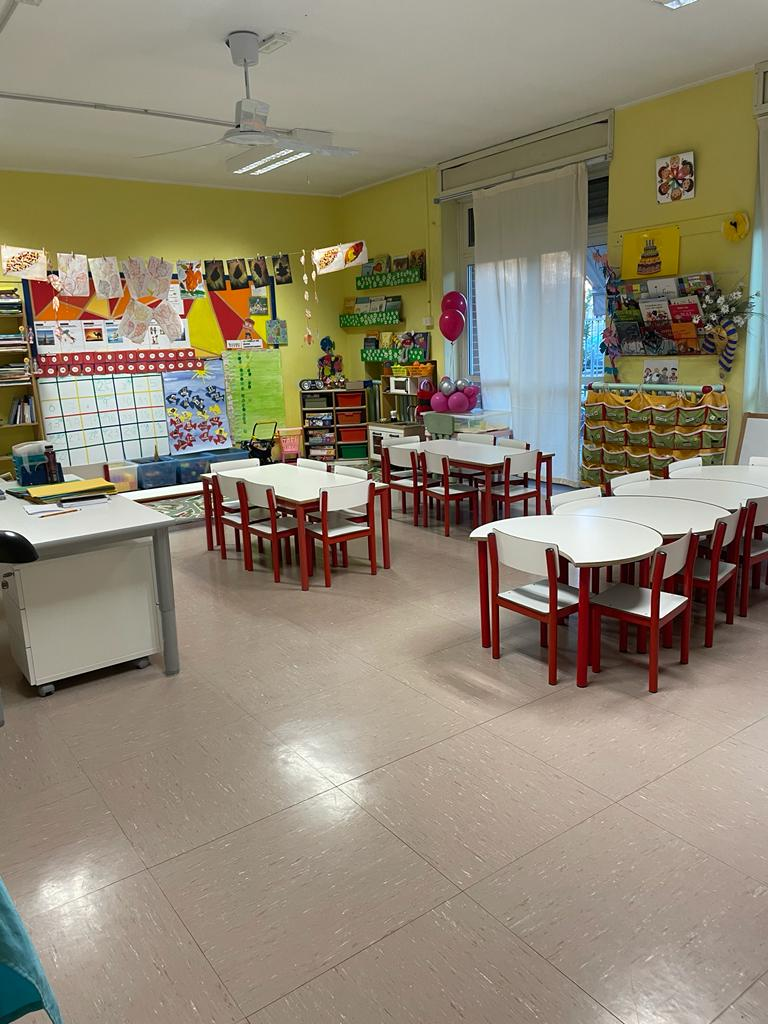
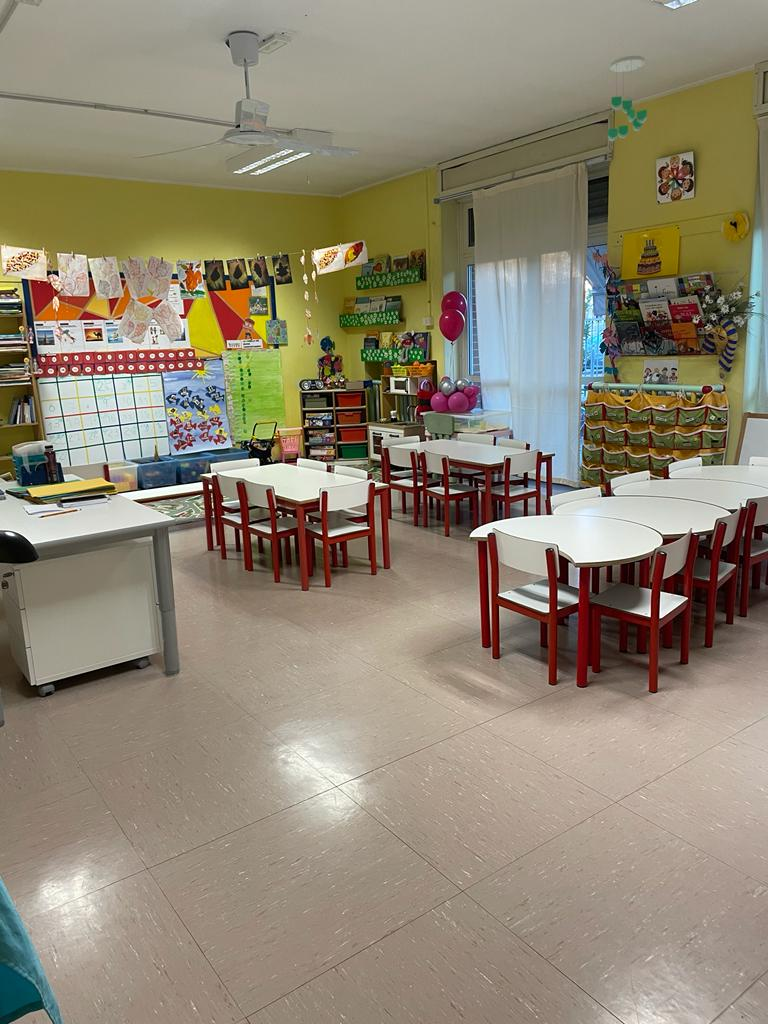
+ ceiling mobile [607,55,648,142]
